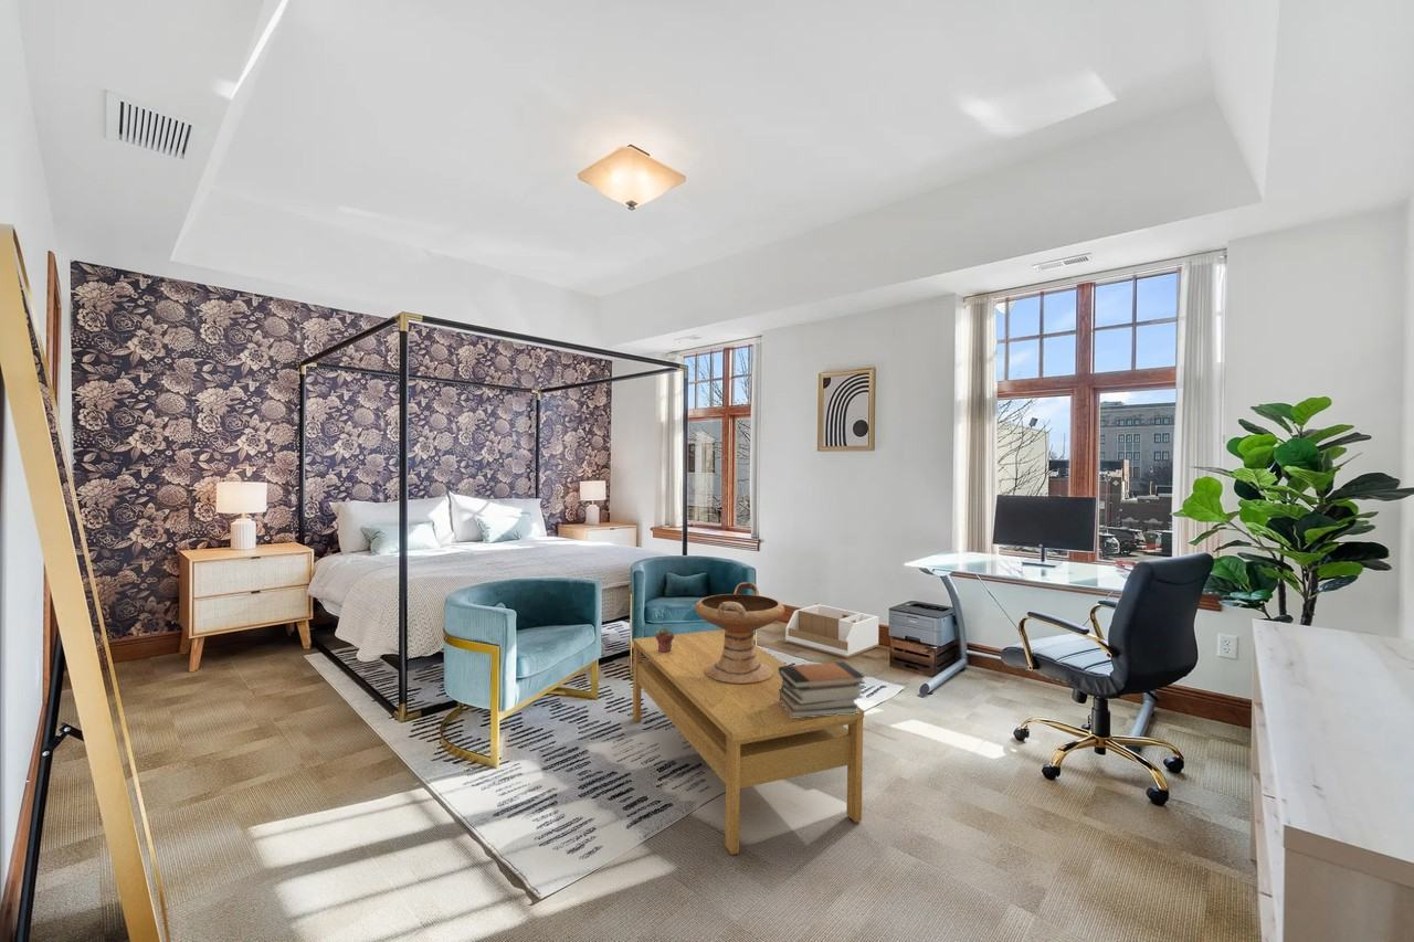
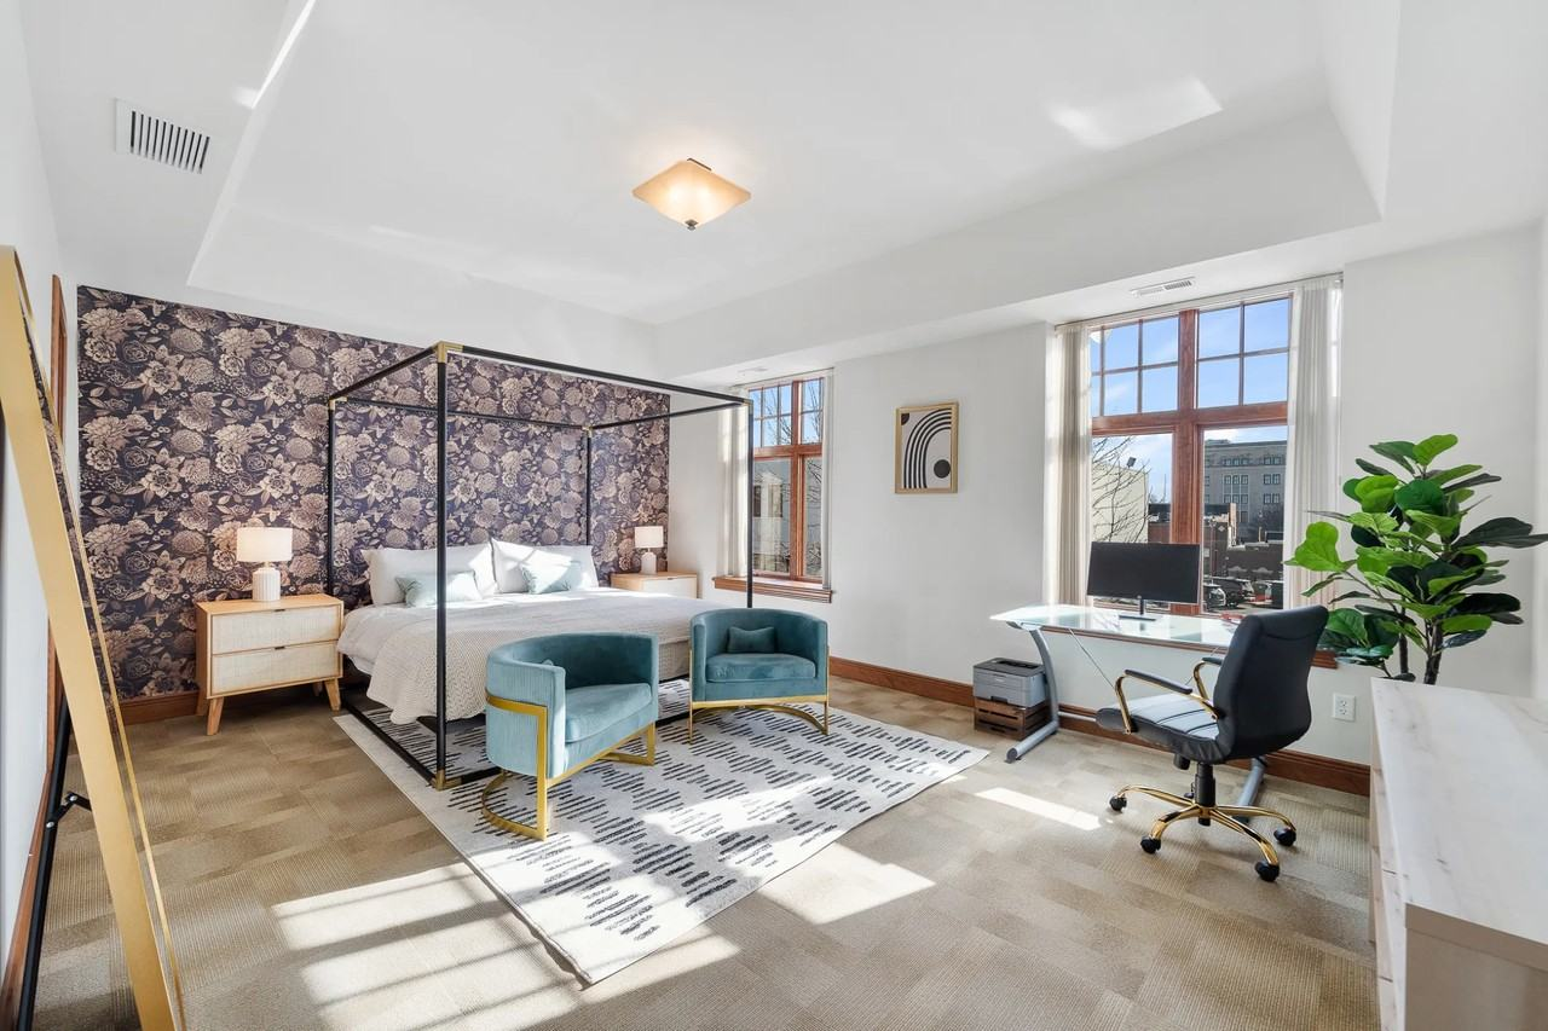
- storage bin [784,602,880,659]
- coffee table [632,628,865,856]
- potted succulent [654,625,675,653]
- decorative bowl [694,581,785,684]
- book stack [779,660,866,718]
